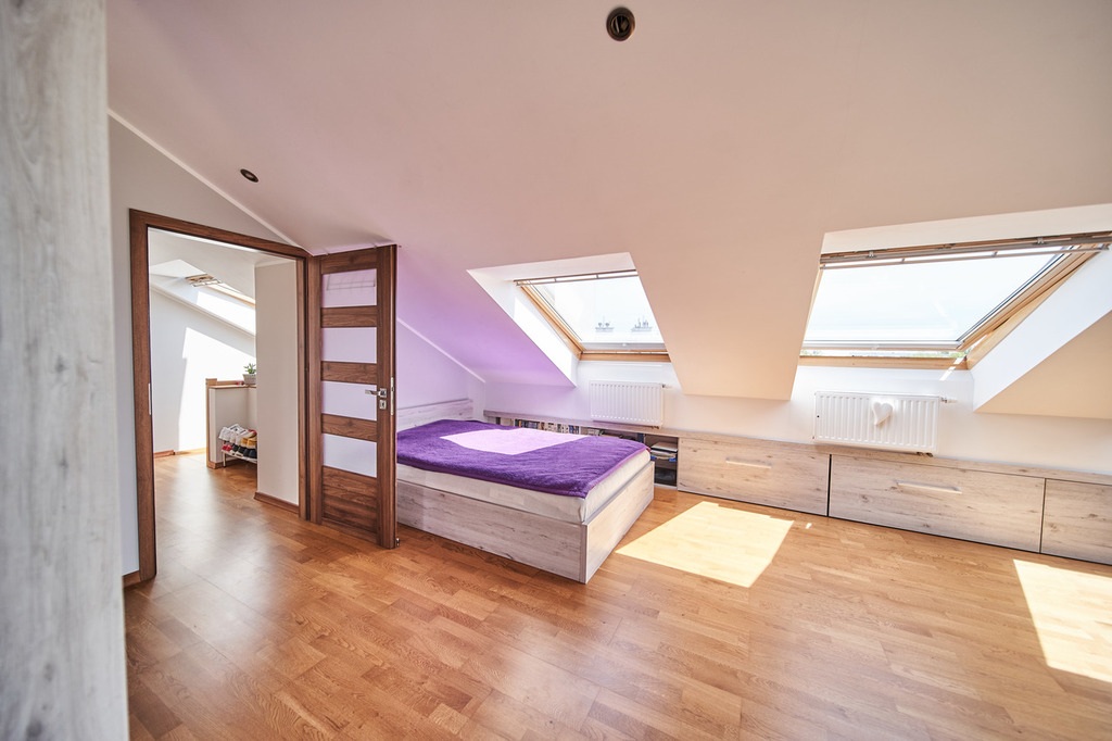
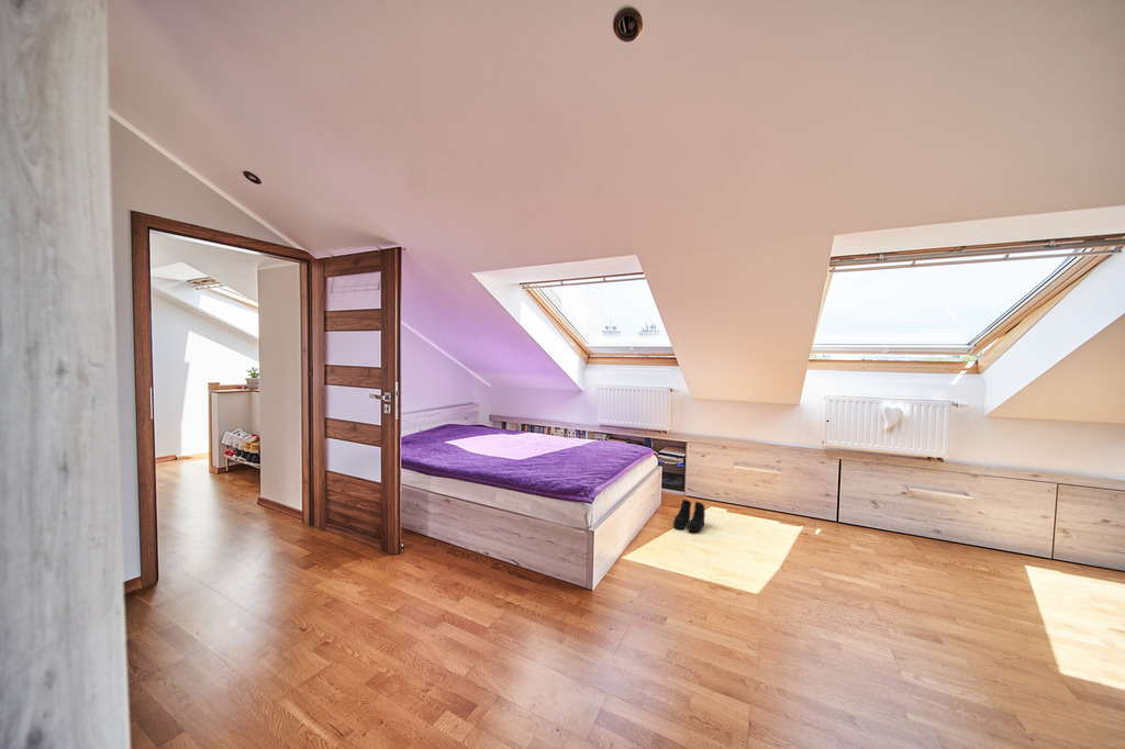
+ boots [672,499,706,533]
